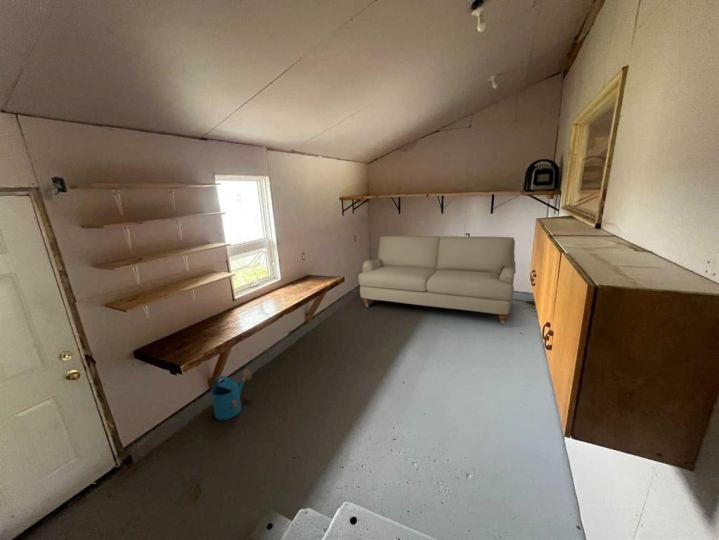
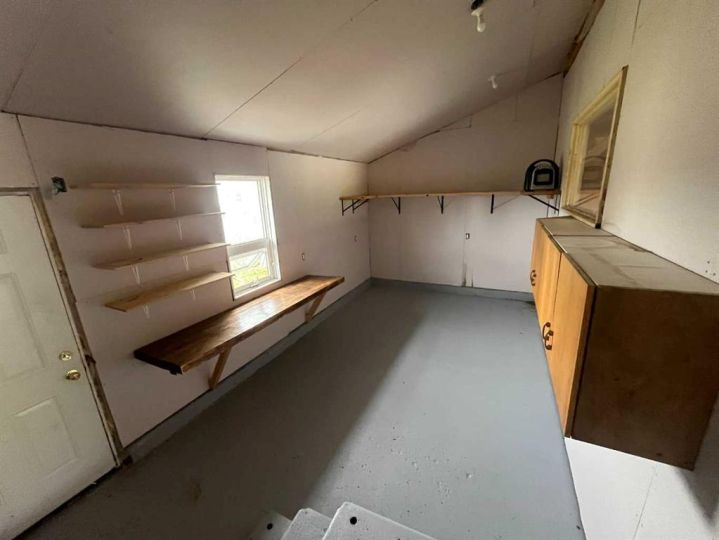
- sofa [358,235,517,326]
- watering can [210,369,252,421]
